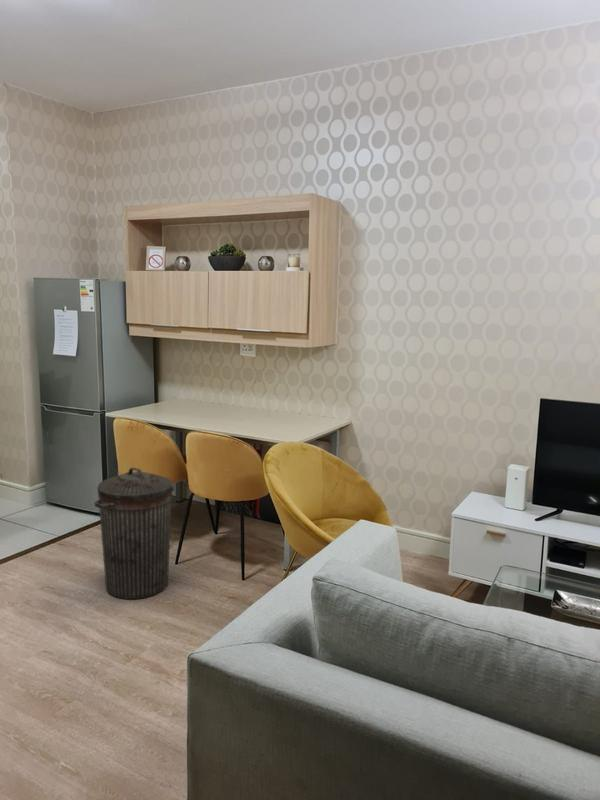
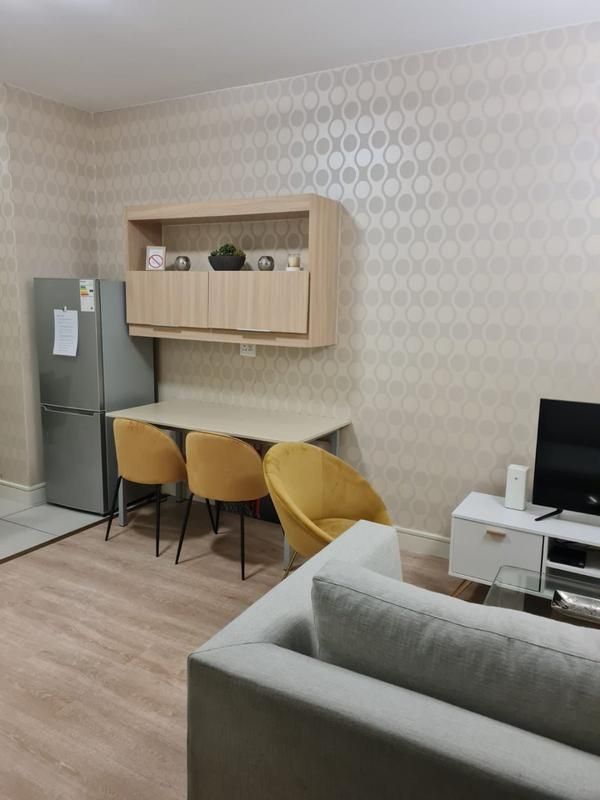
- trash can [93,466,175,600]
